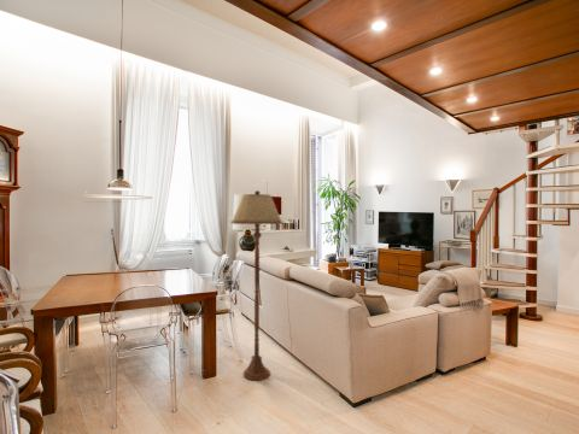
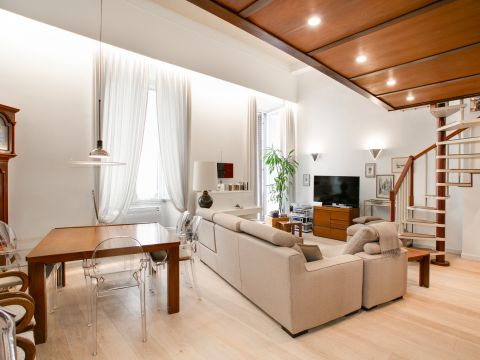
- floor lamp [229,189,283,381]
